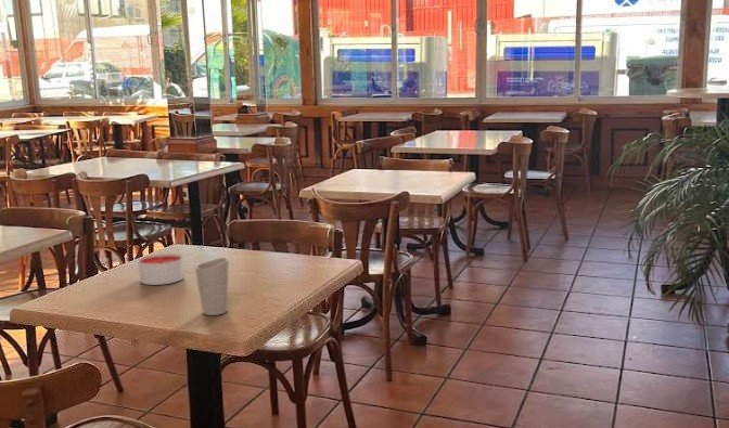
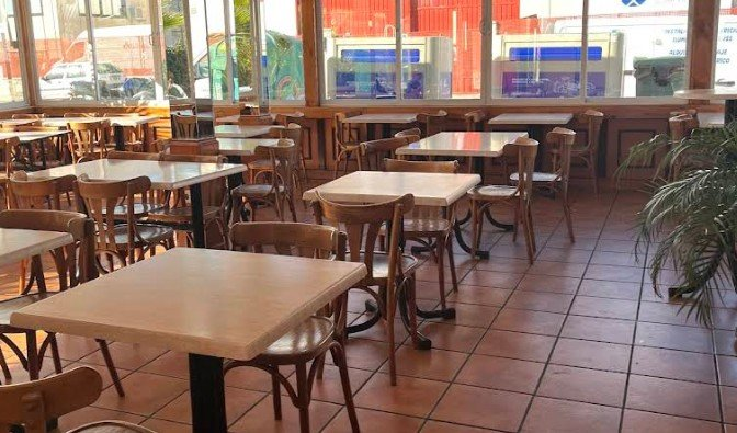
- cup [194,257,230,316]
- candle [138,252,184,286]
